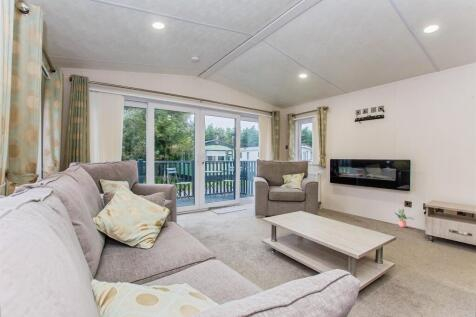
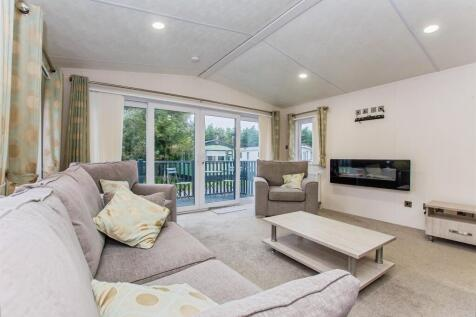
- potted plant [394,208,415,228]
